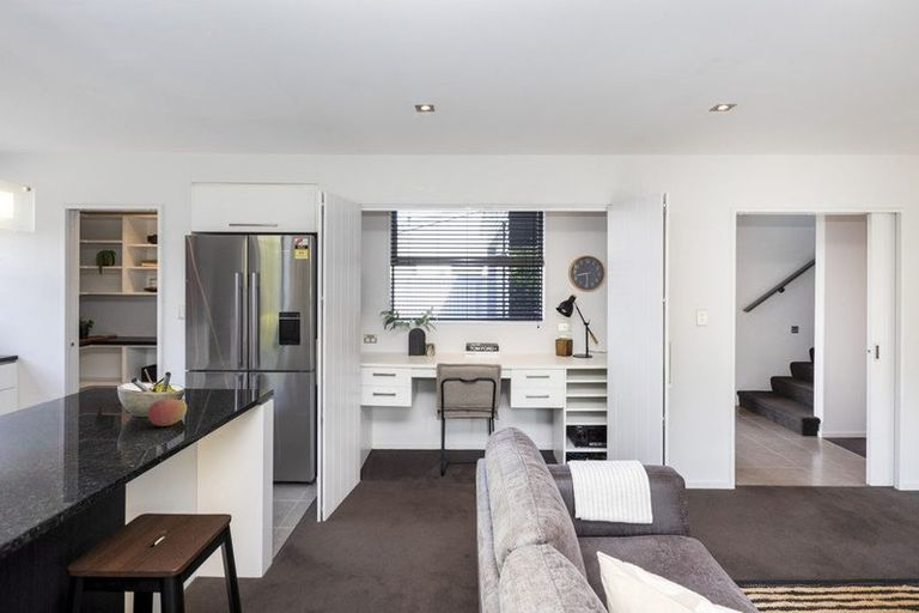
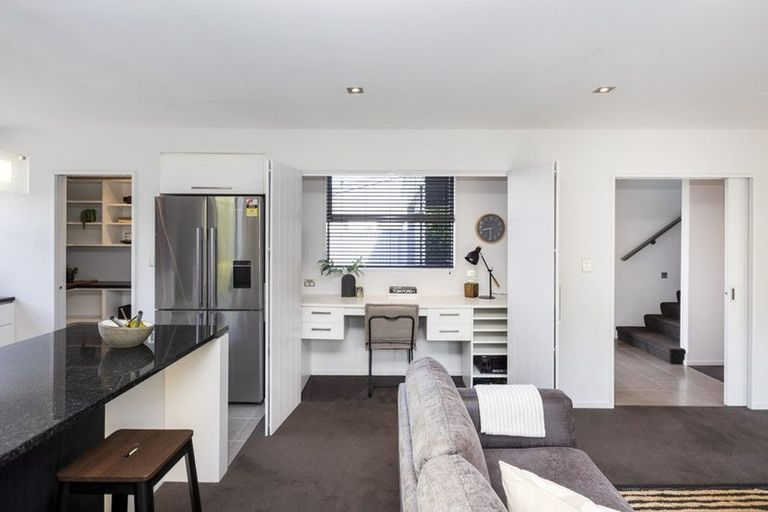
- fruit [145,397,188,427]
